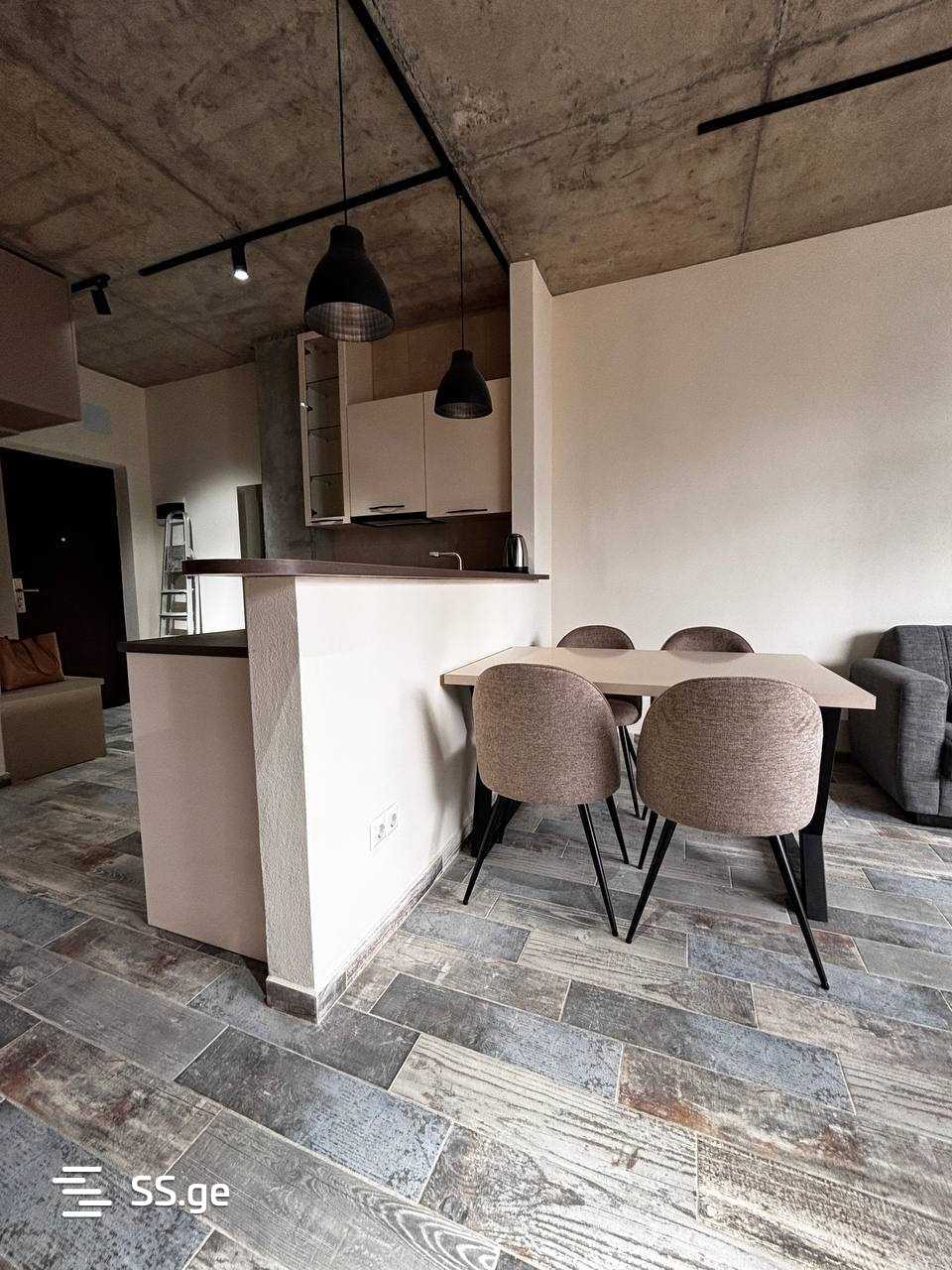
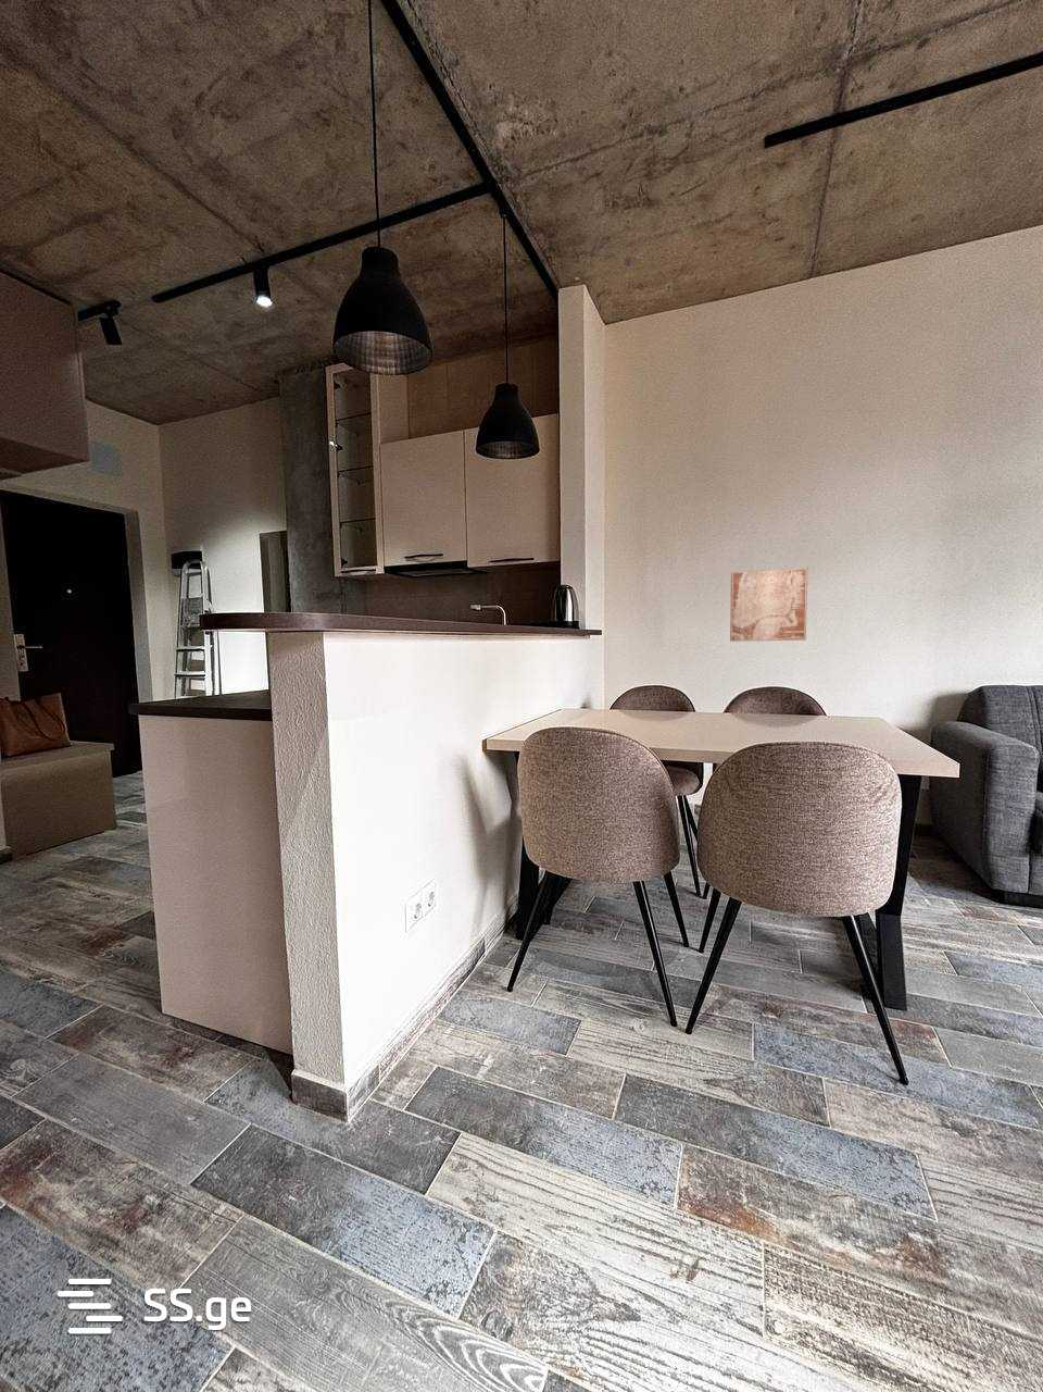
+ wall art [729,567,810,642]
